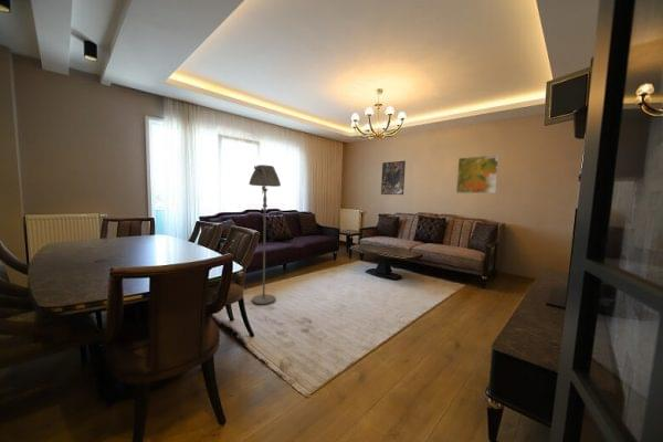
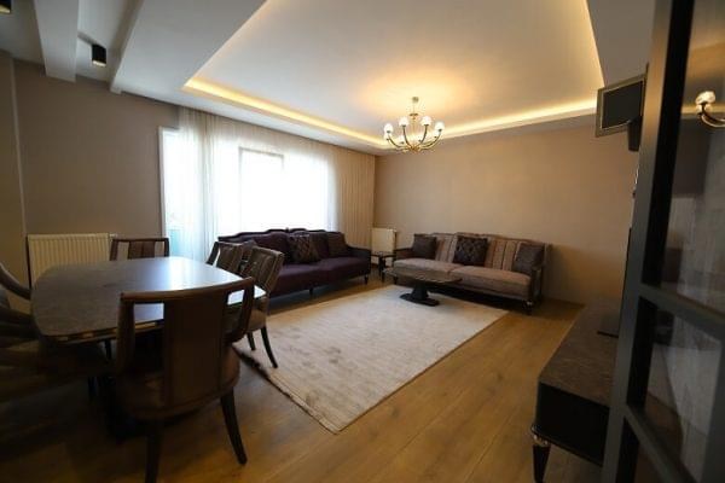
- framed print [380,160,407,196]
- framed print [455,154,501,194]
- floor lamp [248,164,282,305]
